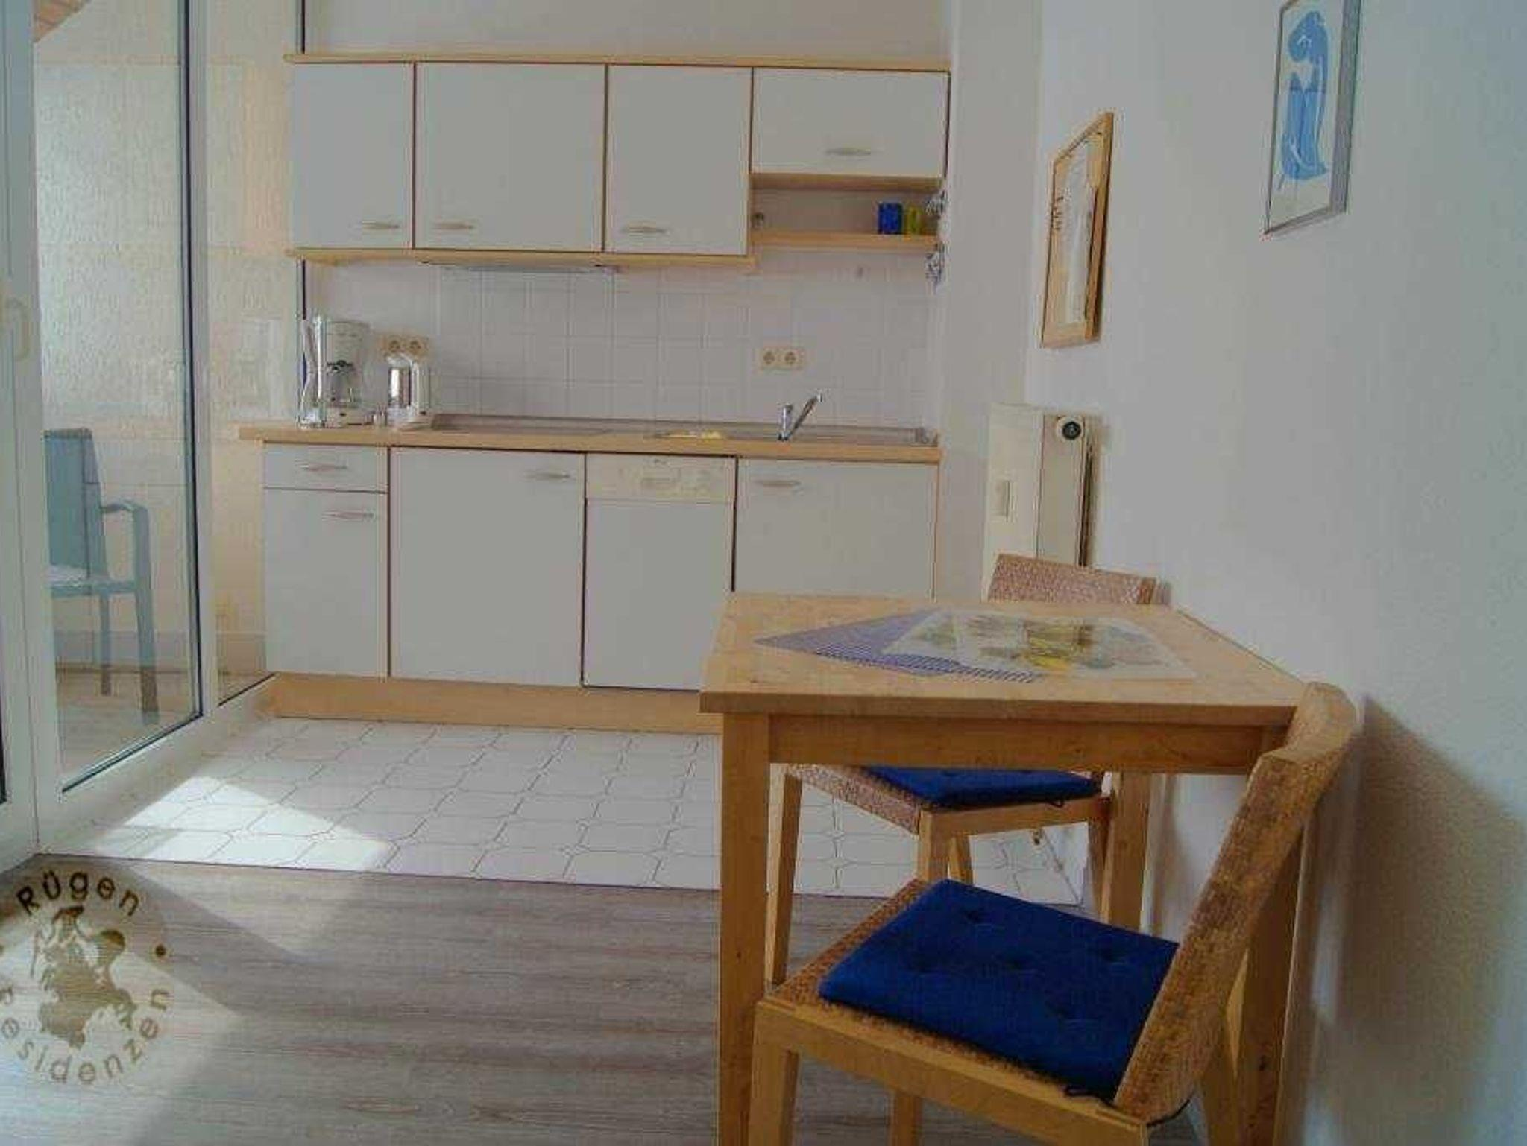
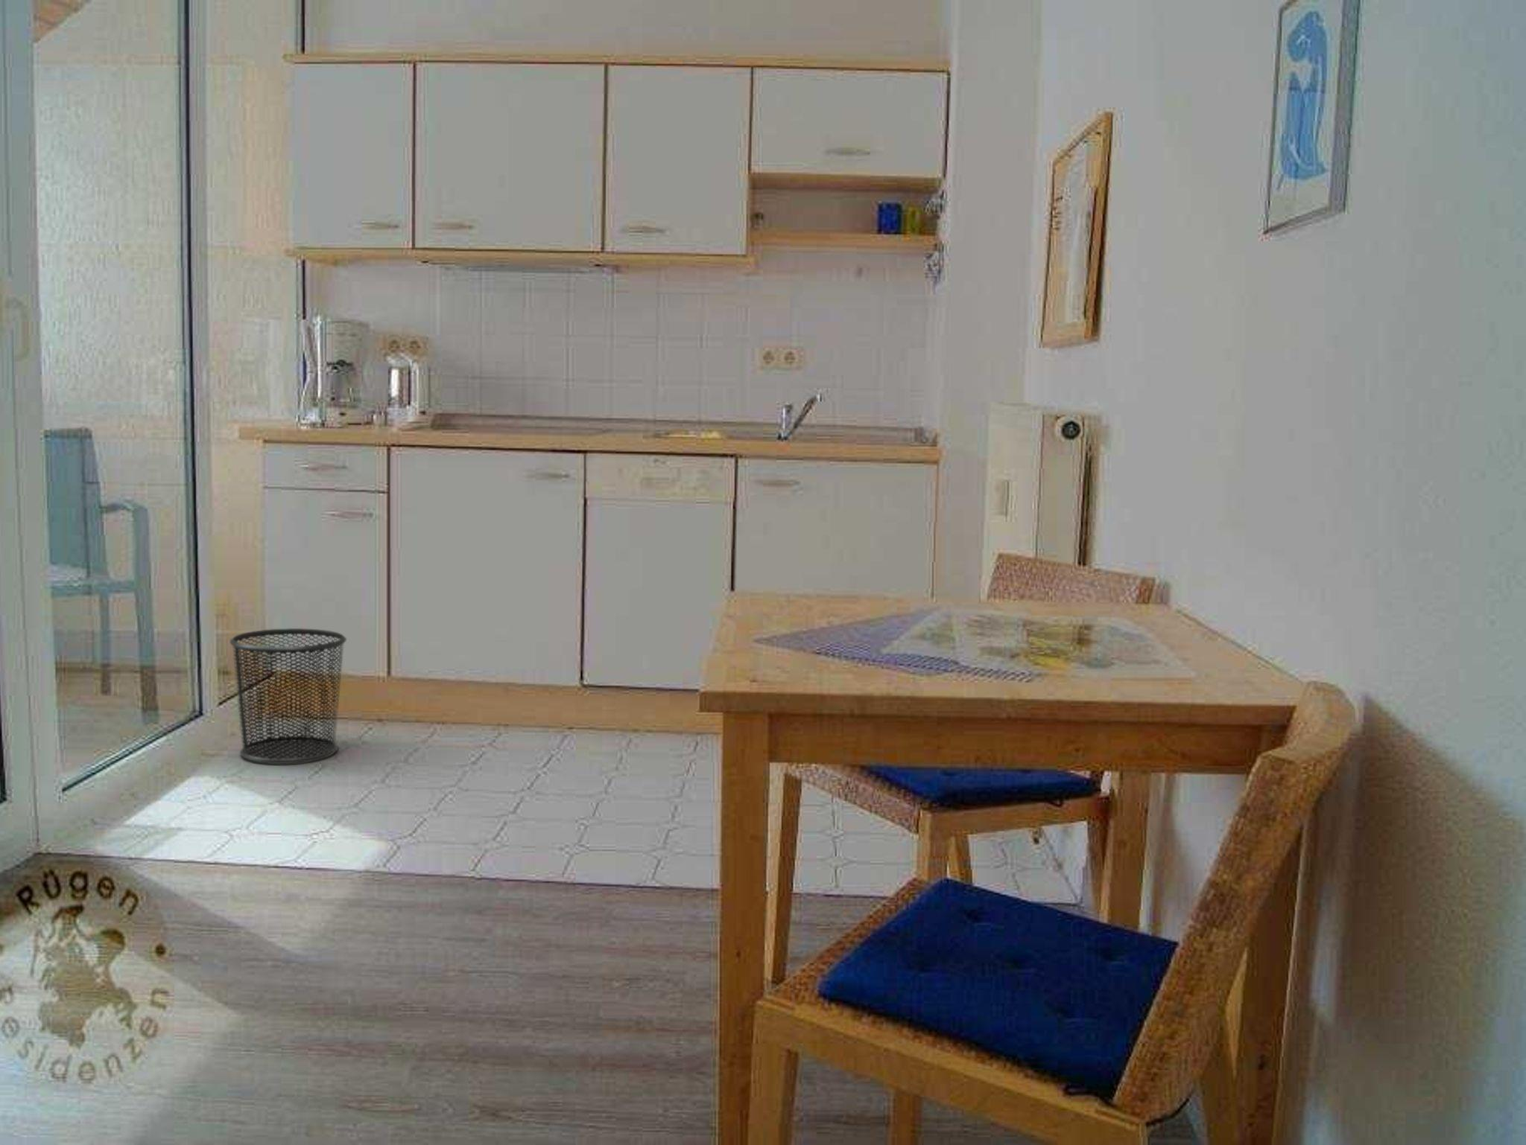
+ trash can [229,628,348,765]
